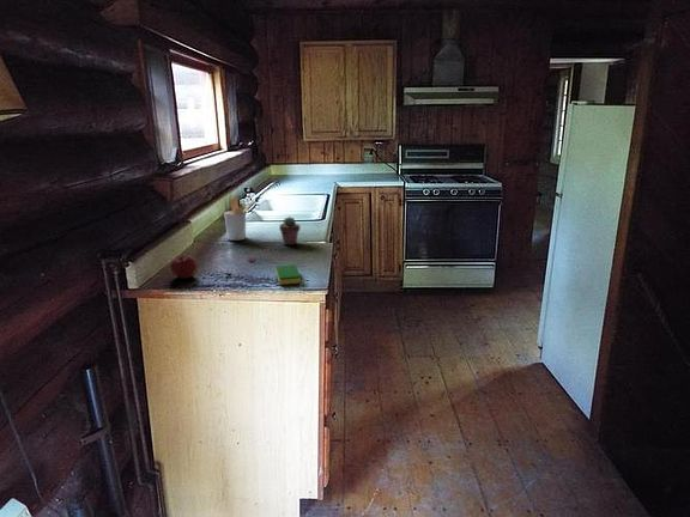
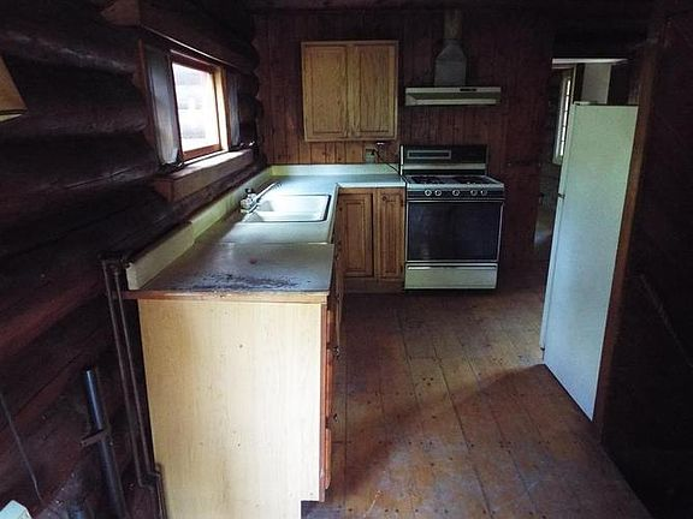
- dish sponge [274,263,302,286]
- utensil holder [223,197,256,242]
- potted succulent [278,215,302,247]
- apple [169,254,199,280]
